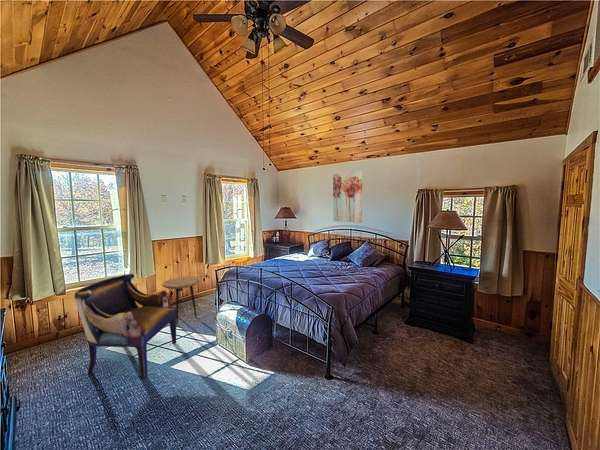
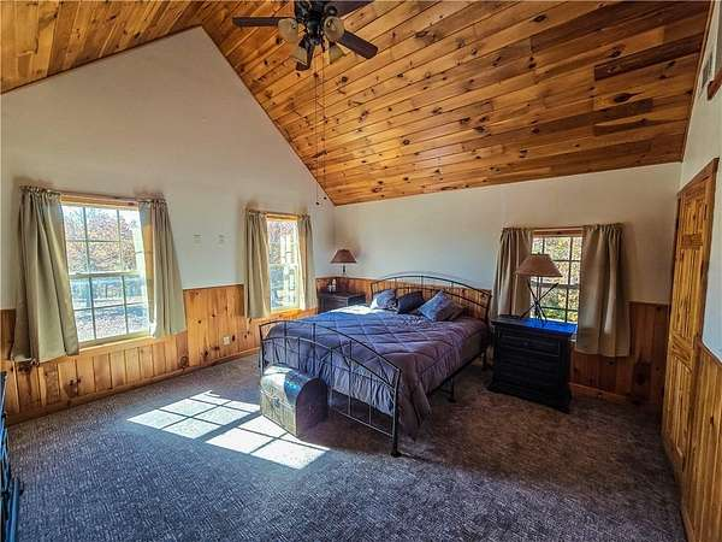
- armchair [73,272,177,379]
- wall art [332,170,363,223]
- side table [161,276,200,326]
